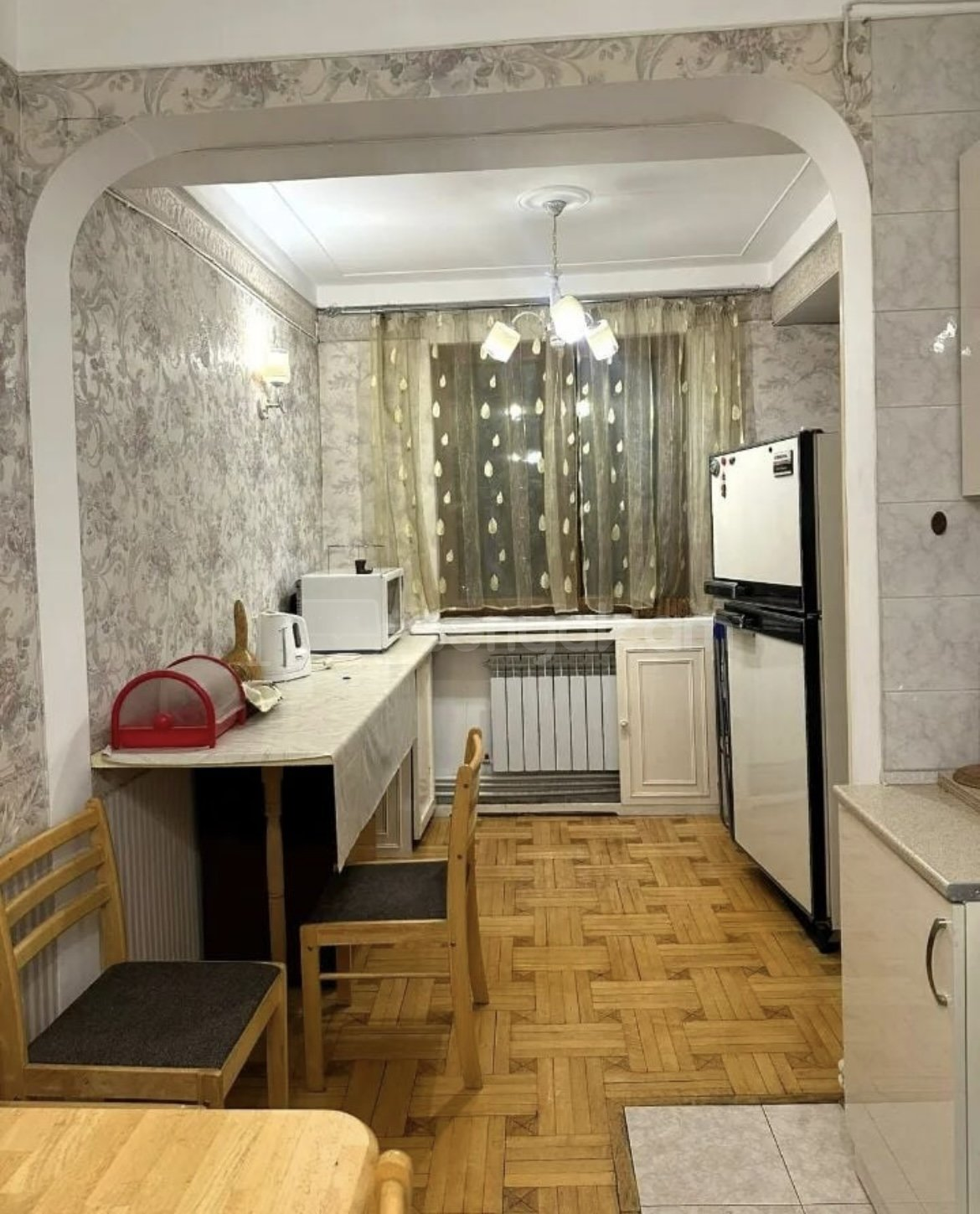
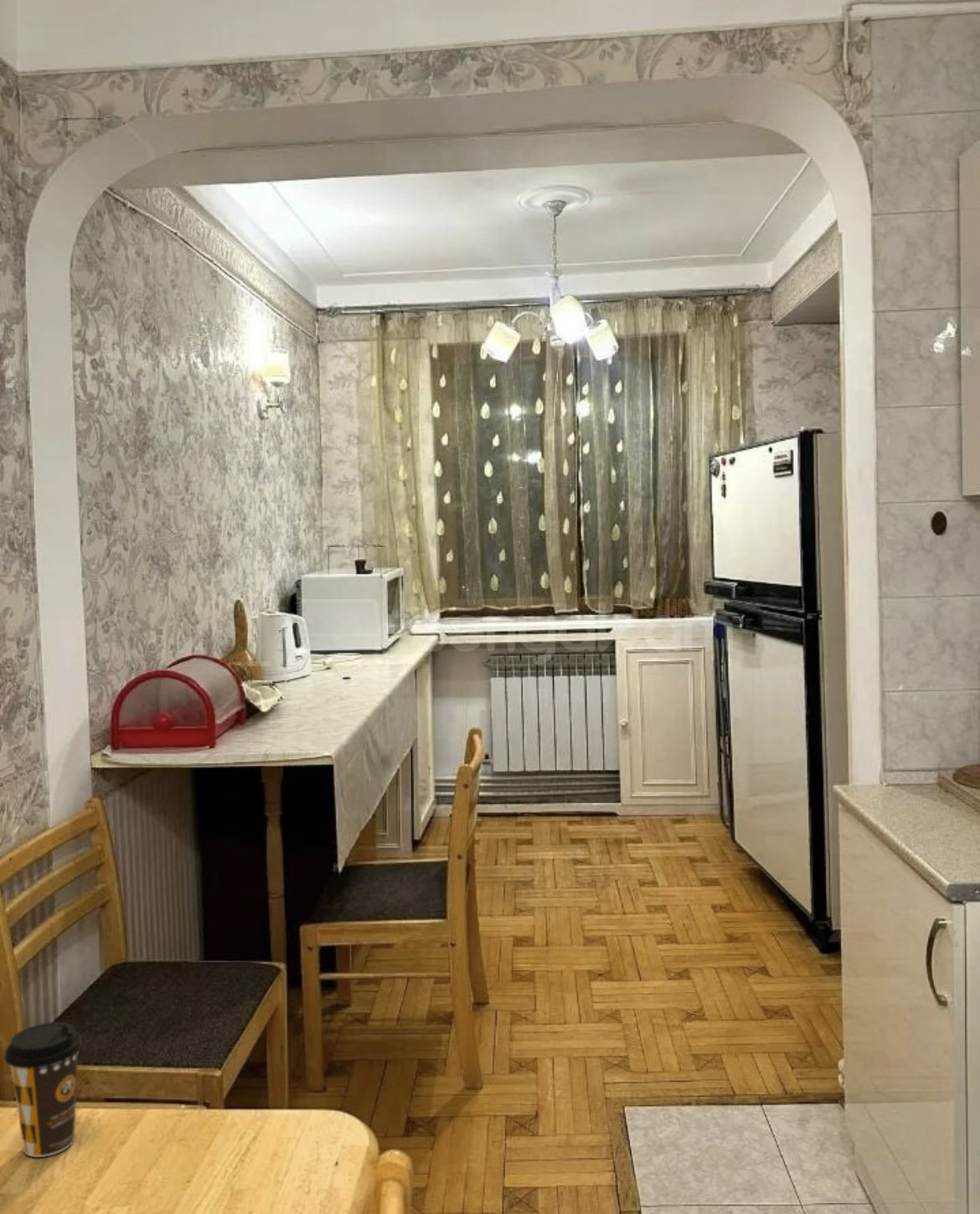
+ coffee cup [3,1021,83,1158]
